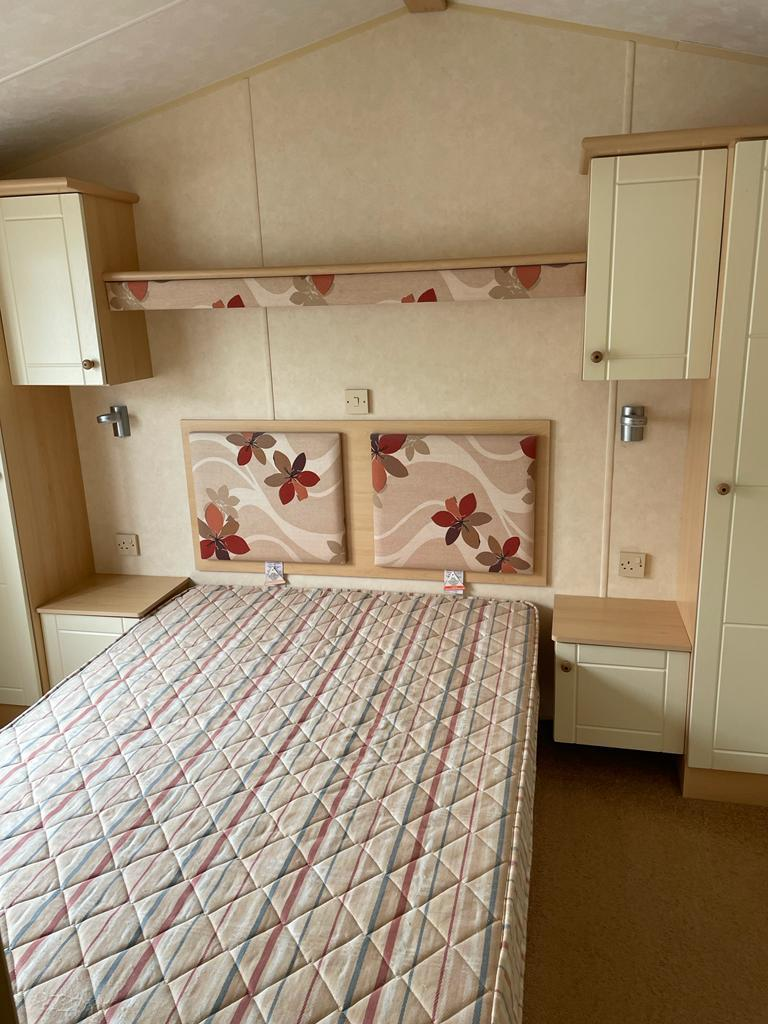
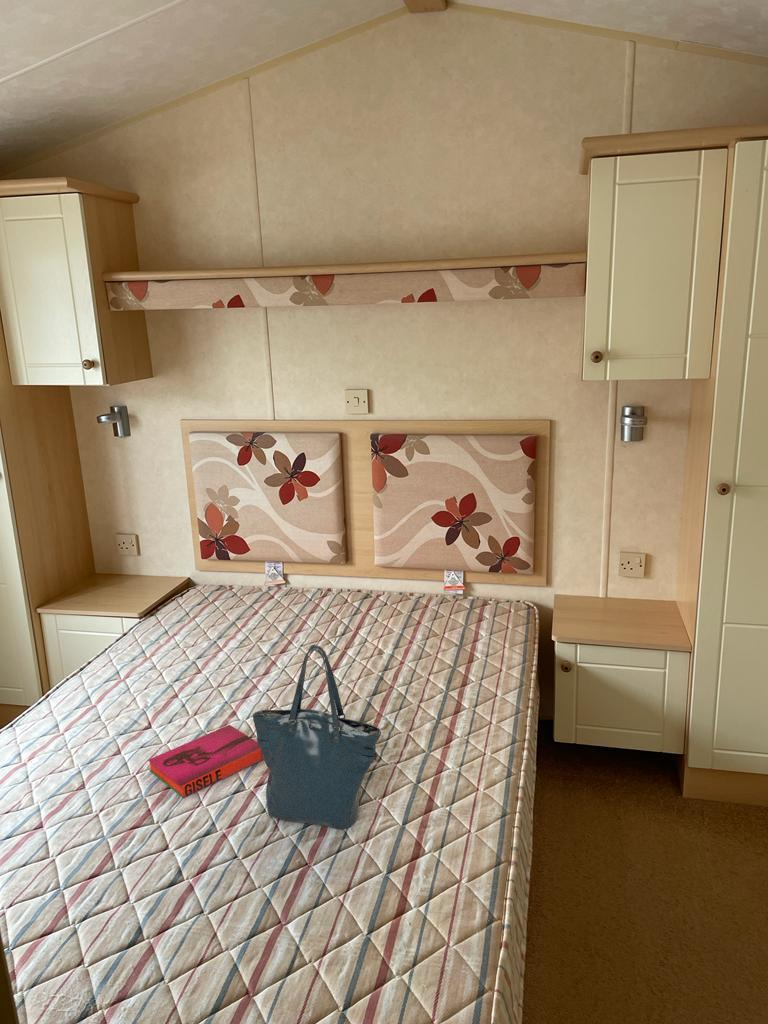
+ hardback book [147,724,264,799]
+ tote bag [252,644,382,830]
